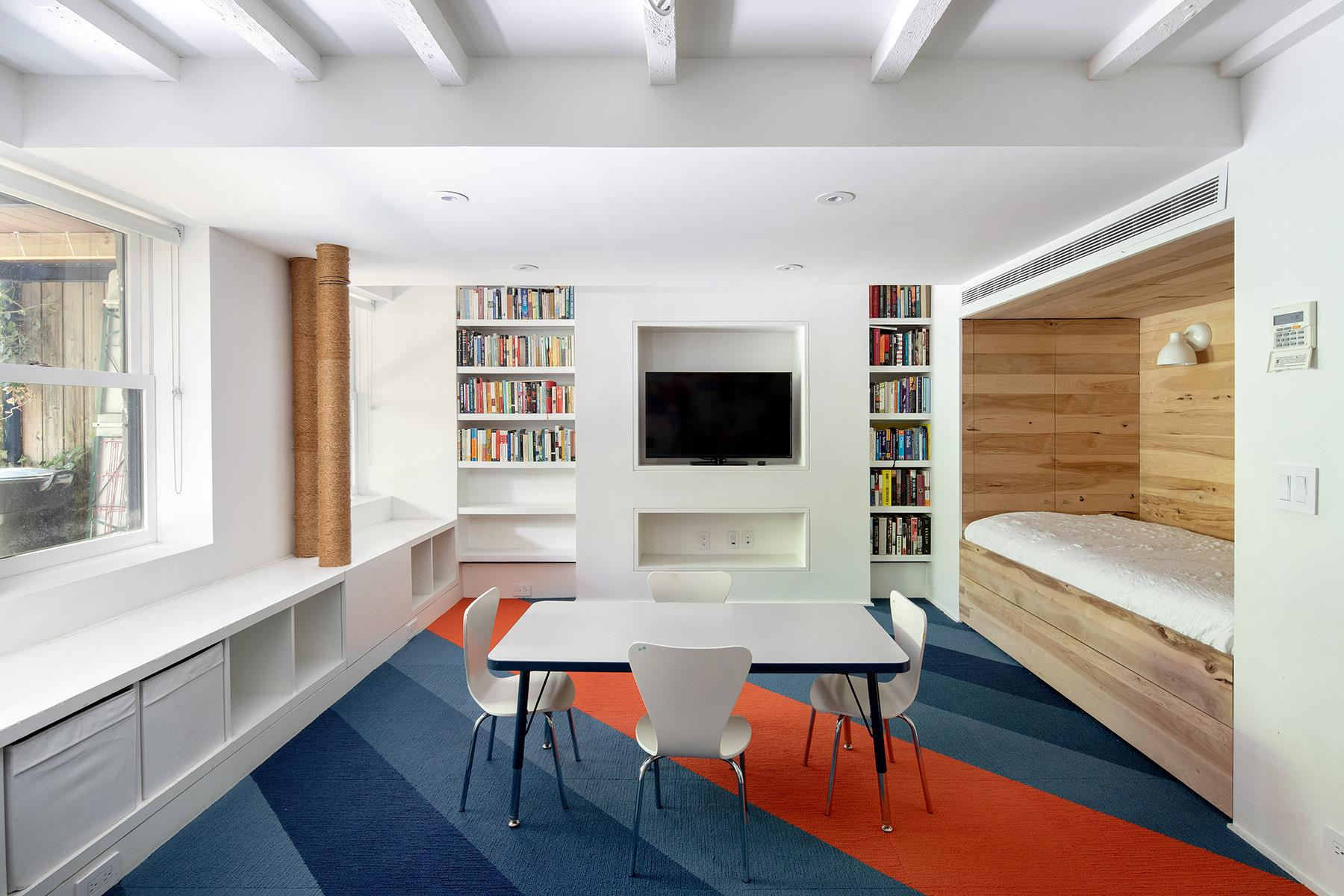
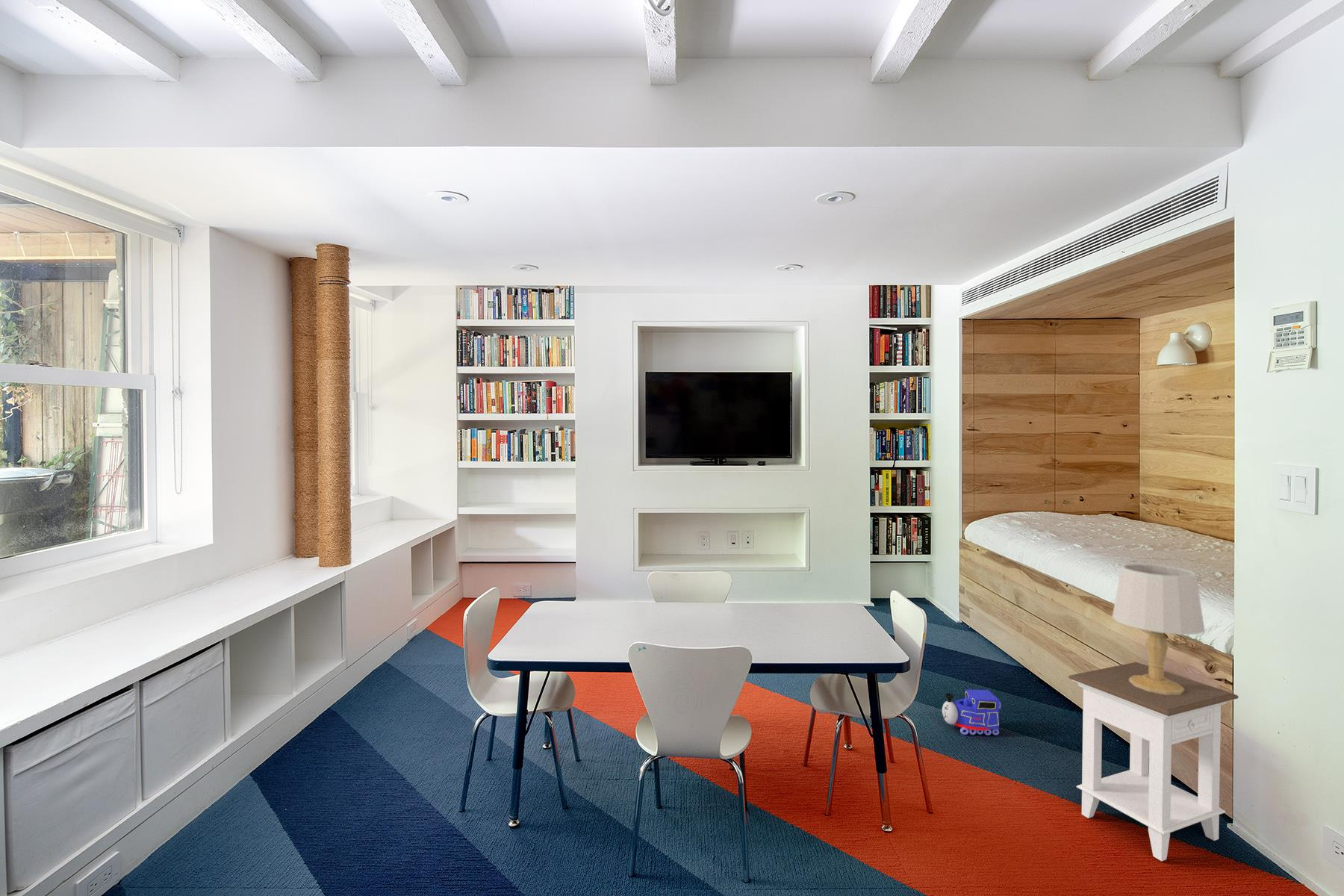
+ nightstand [1068,662,1239,862]
+ table lamp [1111,563,1205,694]
+ toy train [942,689,1002,736]
